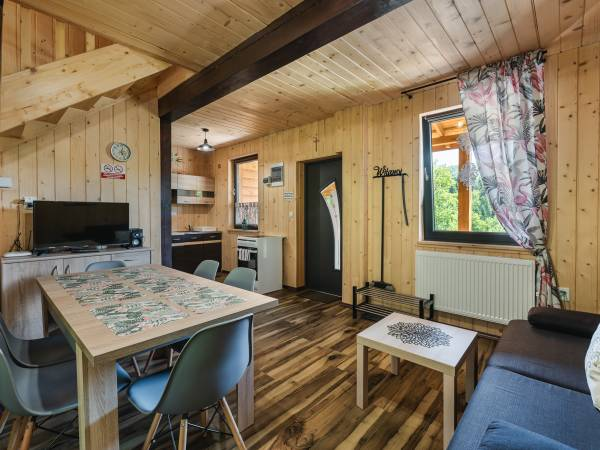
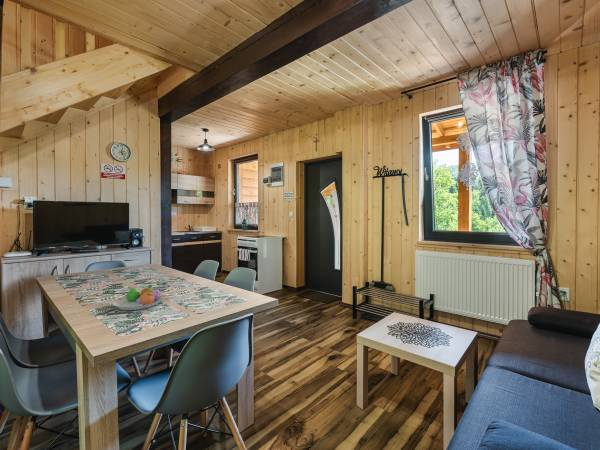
+ fruit bowl [112,284,162,311]
